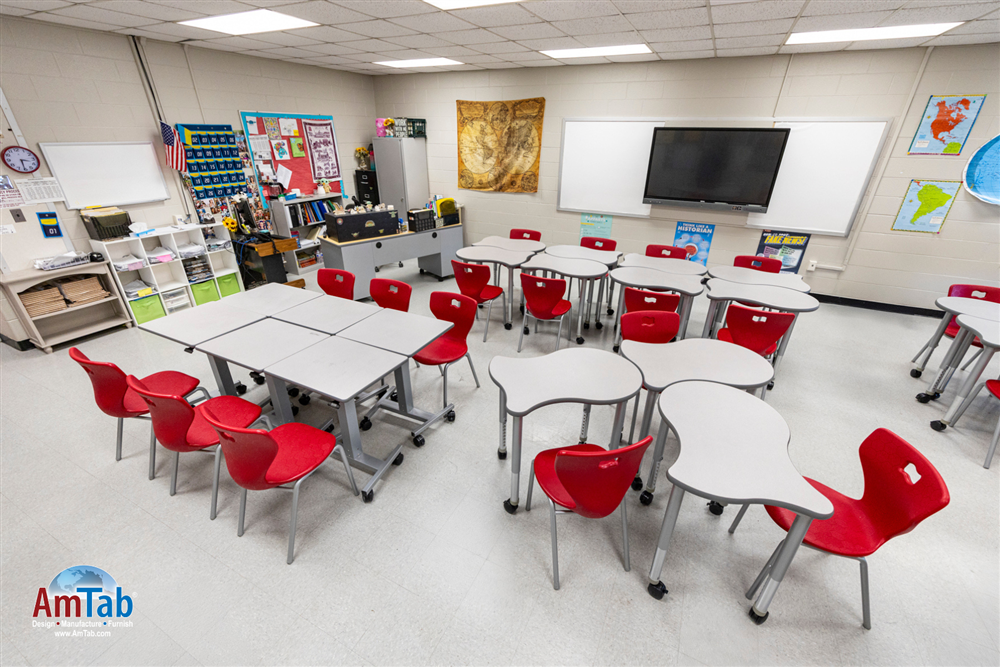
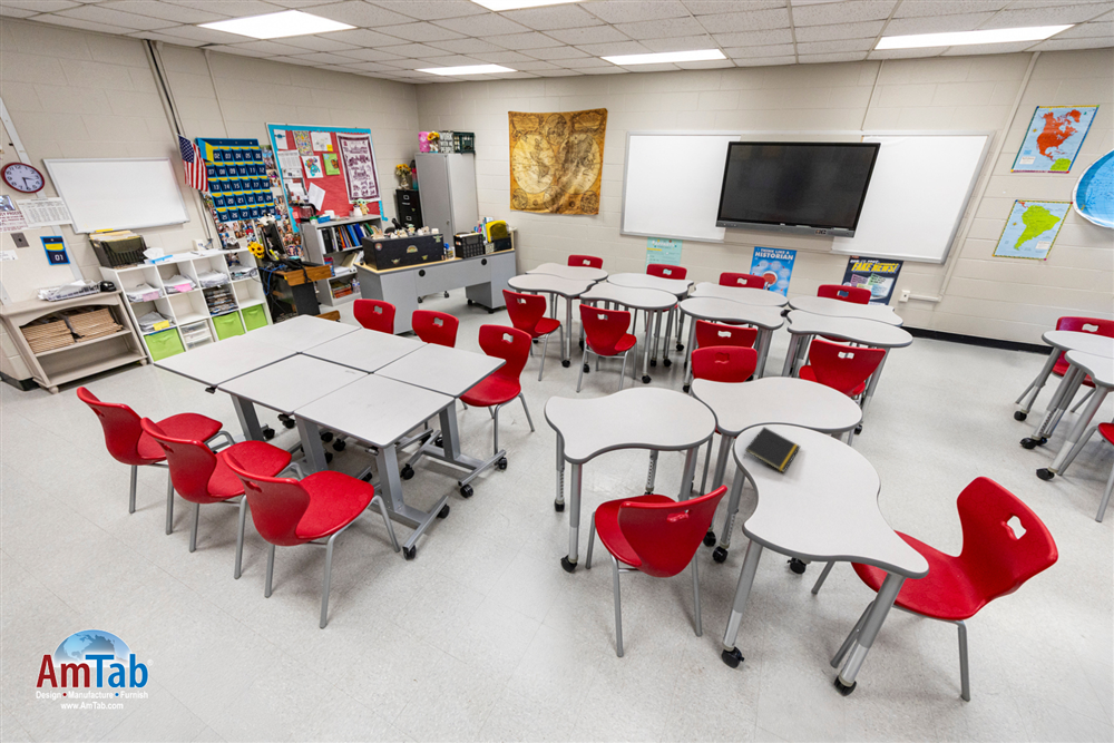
+ notepad [743,426,801,473]
